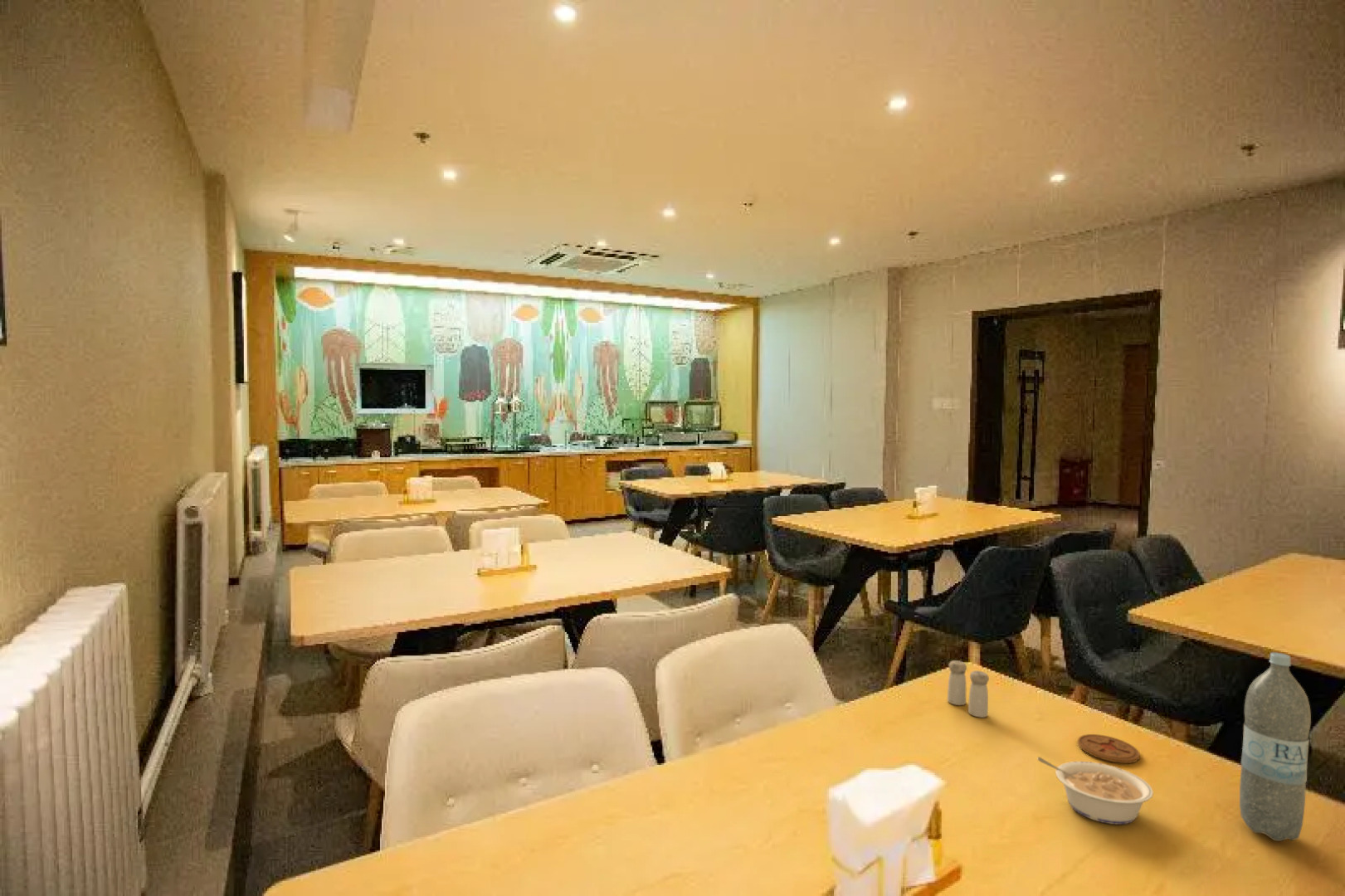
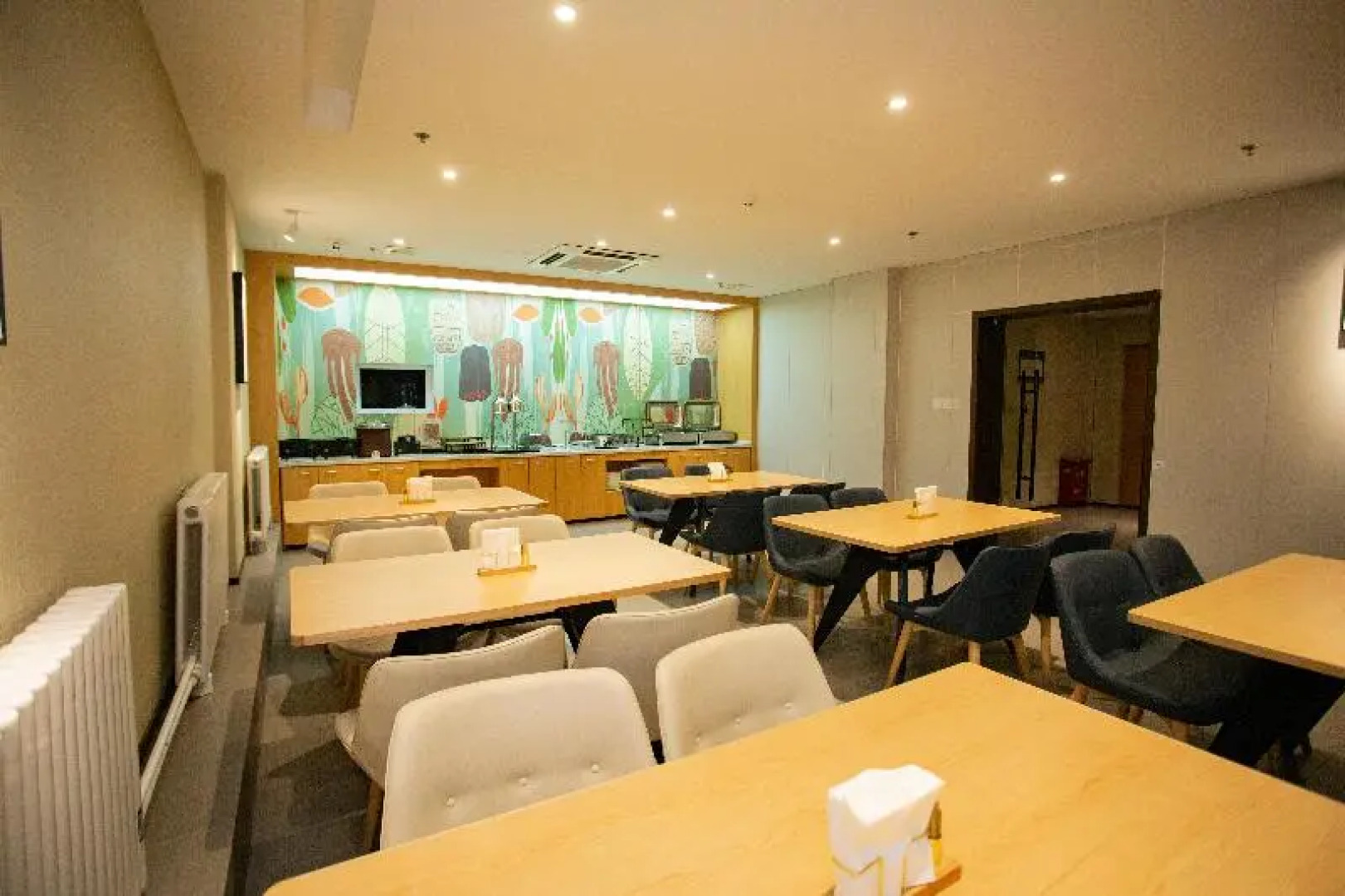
- legume [1037,756,1154,825]
- salt and pepper shaker [947,660,990,718]
- coaster [1077,733,1141,764]
- water bottle [1239,651,1312,842]
